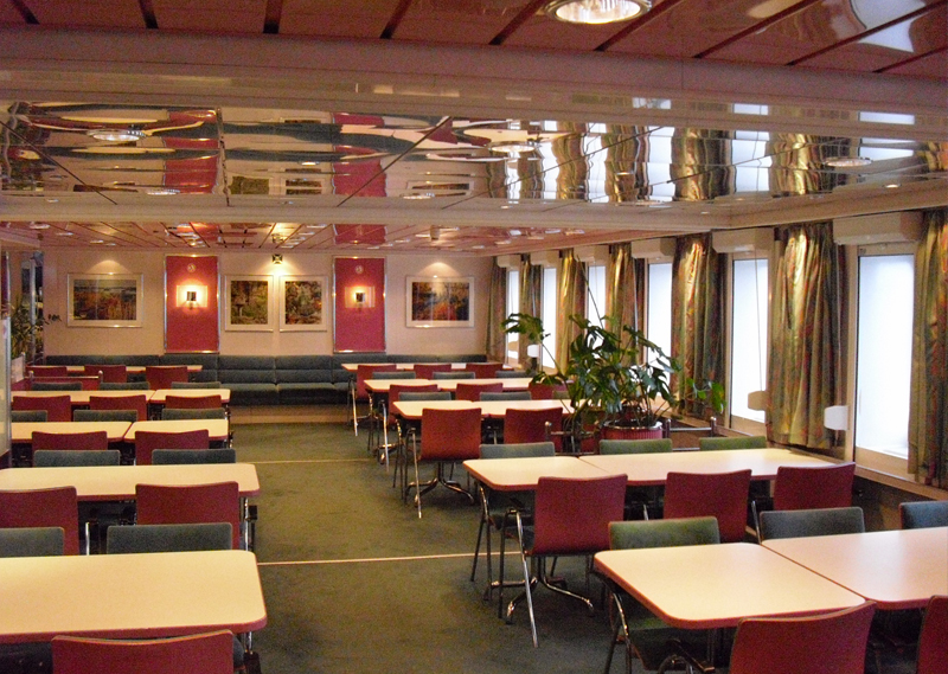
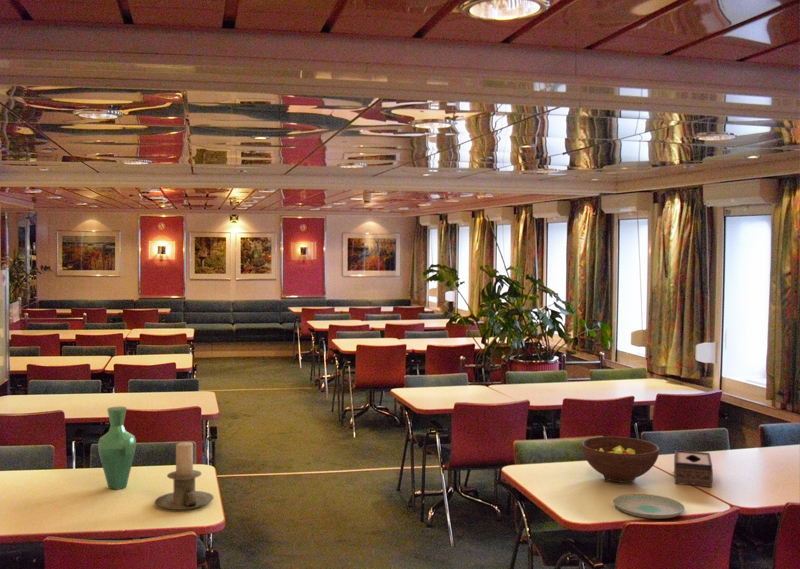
+ candle holder [154,441,215,511]
+ vase [97,406,137,490]
+ fruit bowl [581,436,660,484]
+ tissue box [673,449,714,488]
+ plate [613,493,686,520]
